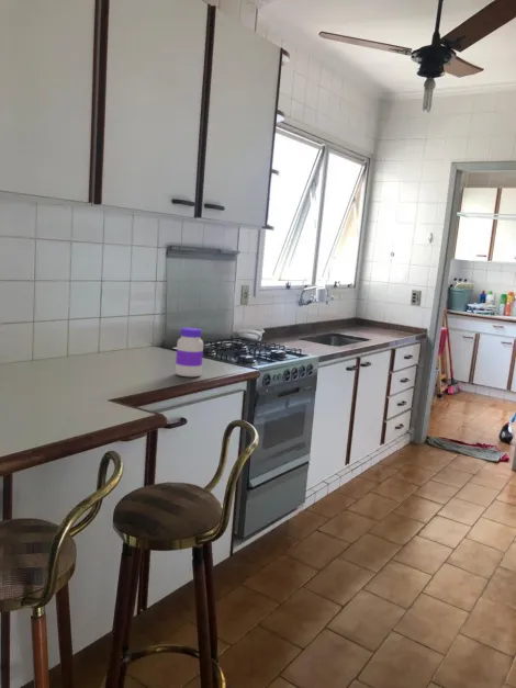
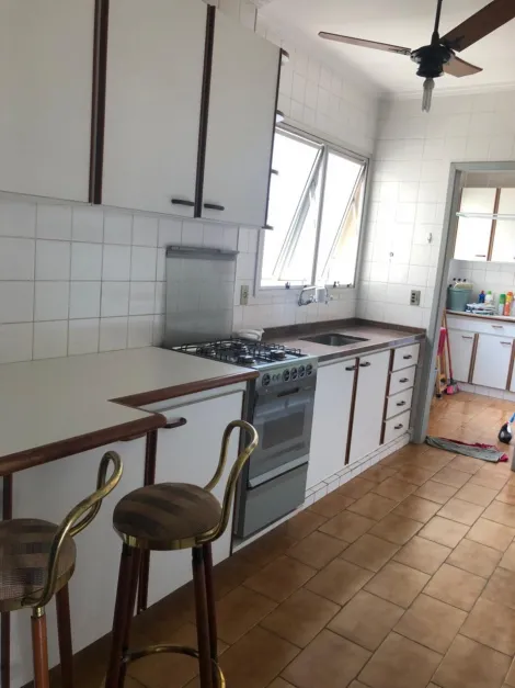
- jar [175,327,204,377]
